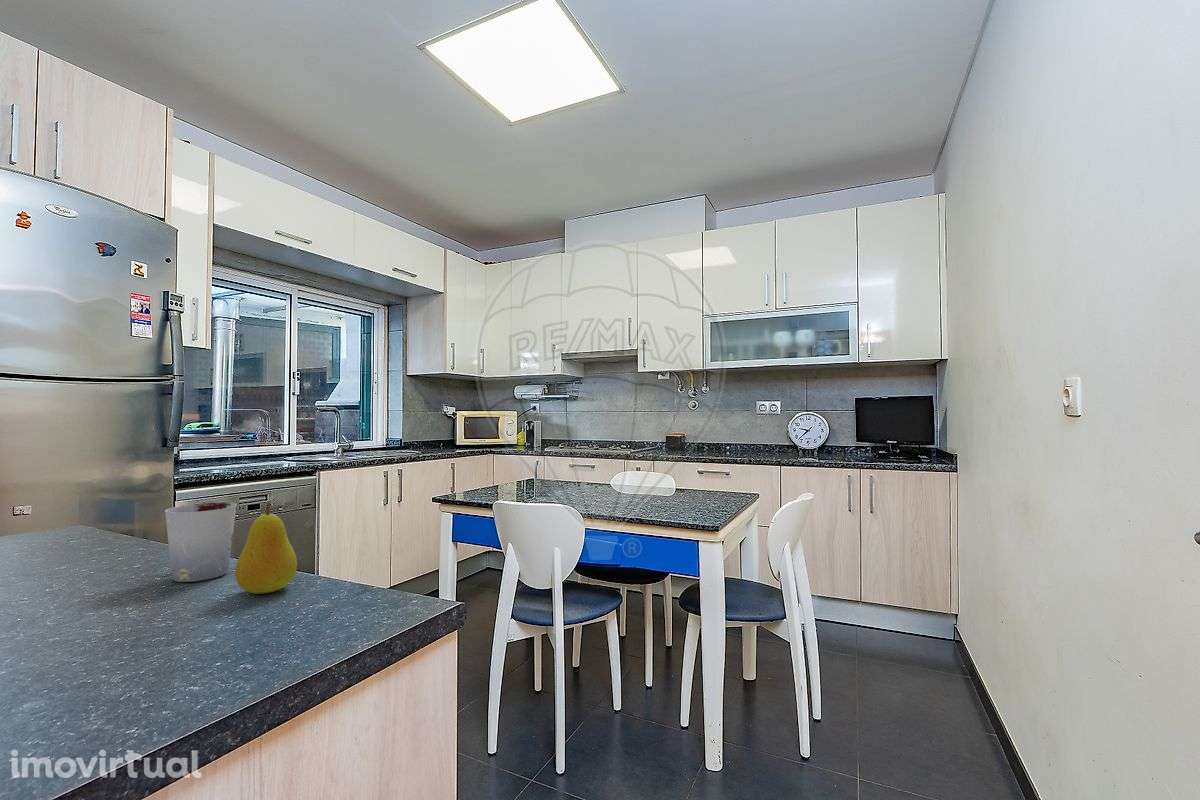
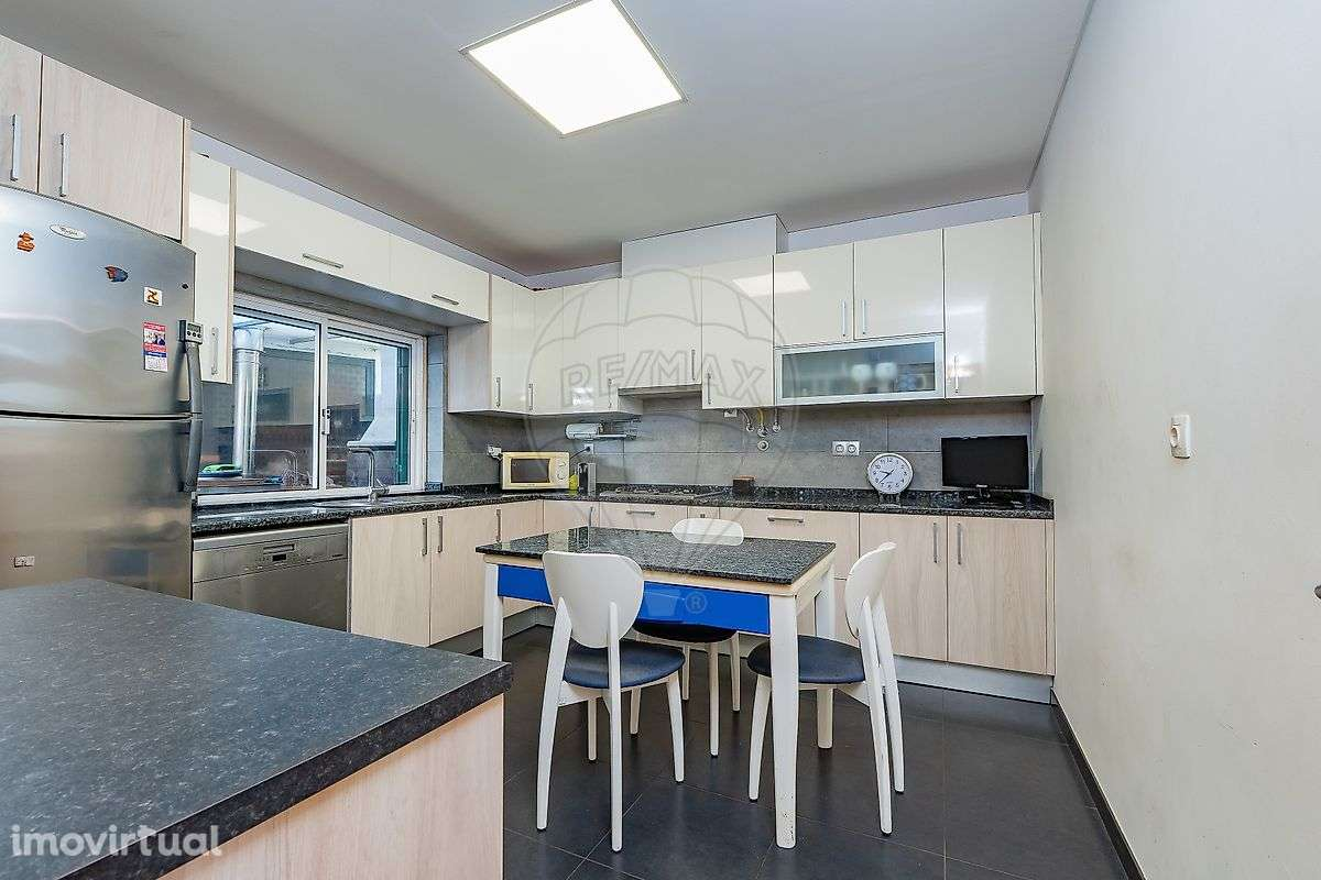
- cup [164,502,237,583]
- fruit [234,502,298,595]
